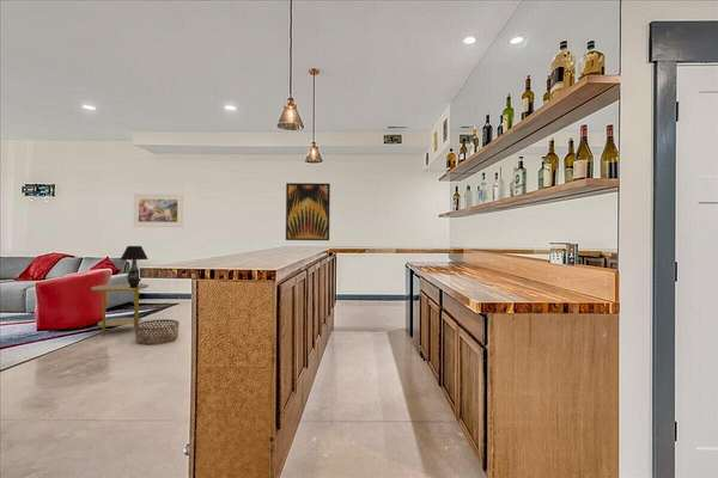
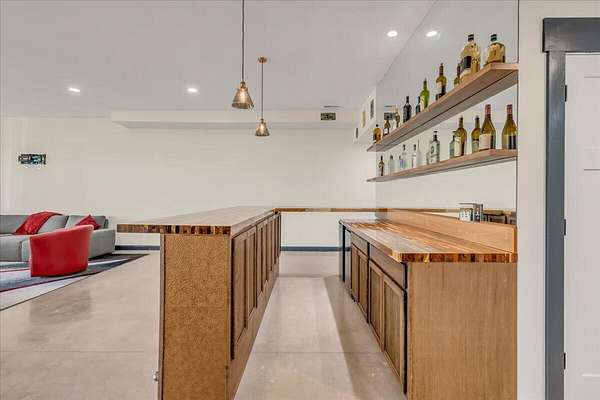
- basket [134,318,181,345]
- side table [90,282,150,337]
- wall art [285,182,331,241]
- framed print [133,194,184,228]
- table lamp [120,245,150,286]
